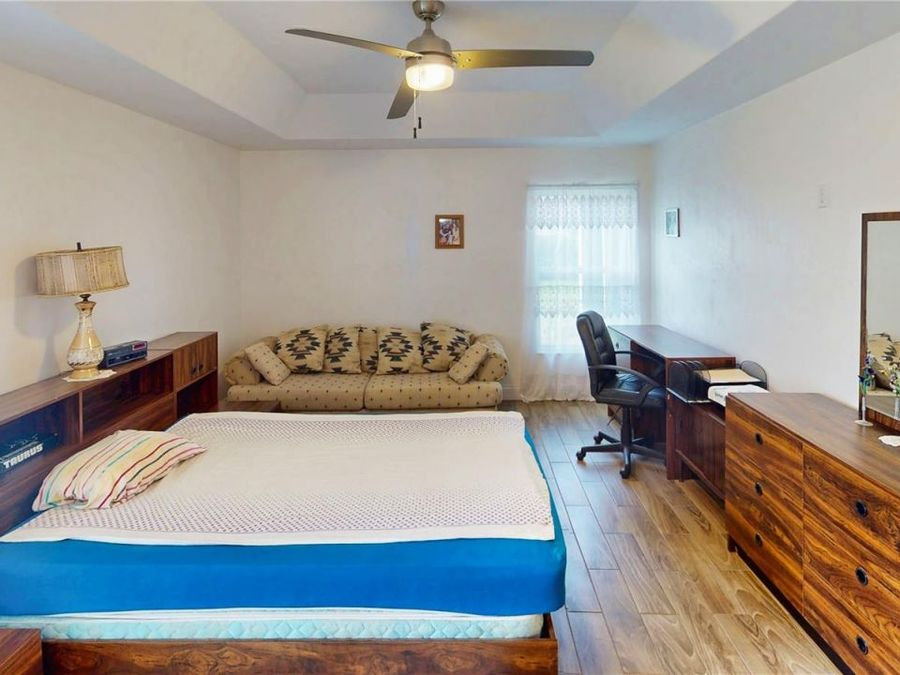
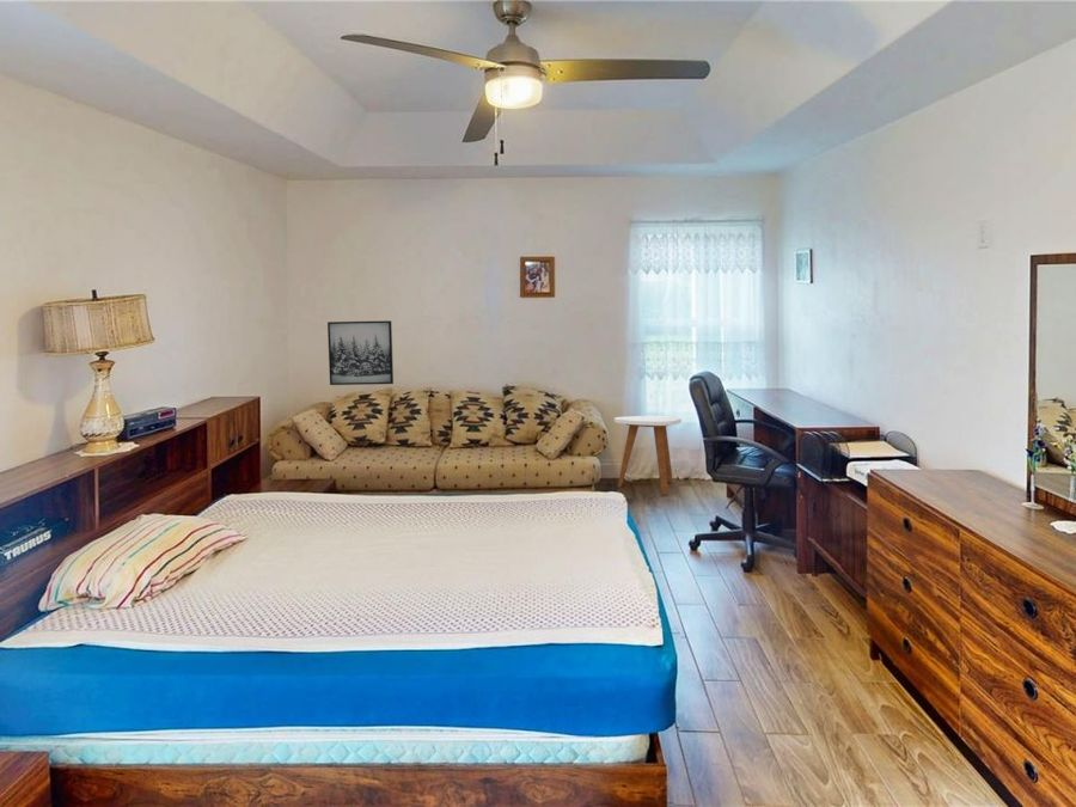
+ side table [613,414,683,495]
+ wall art [326,319,395,386]
